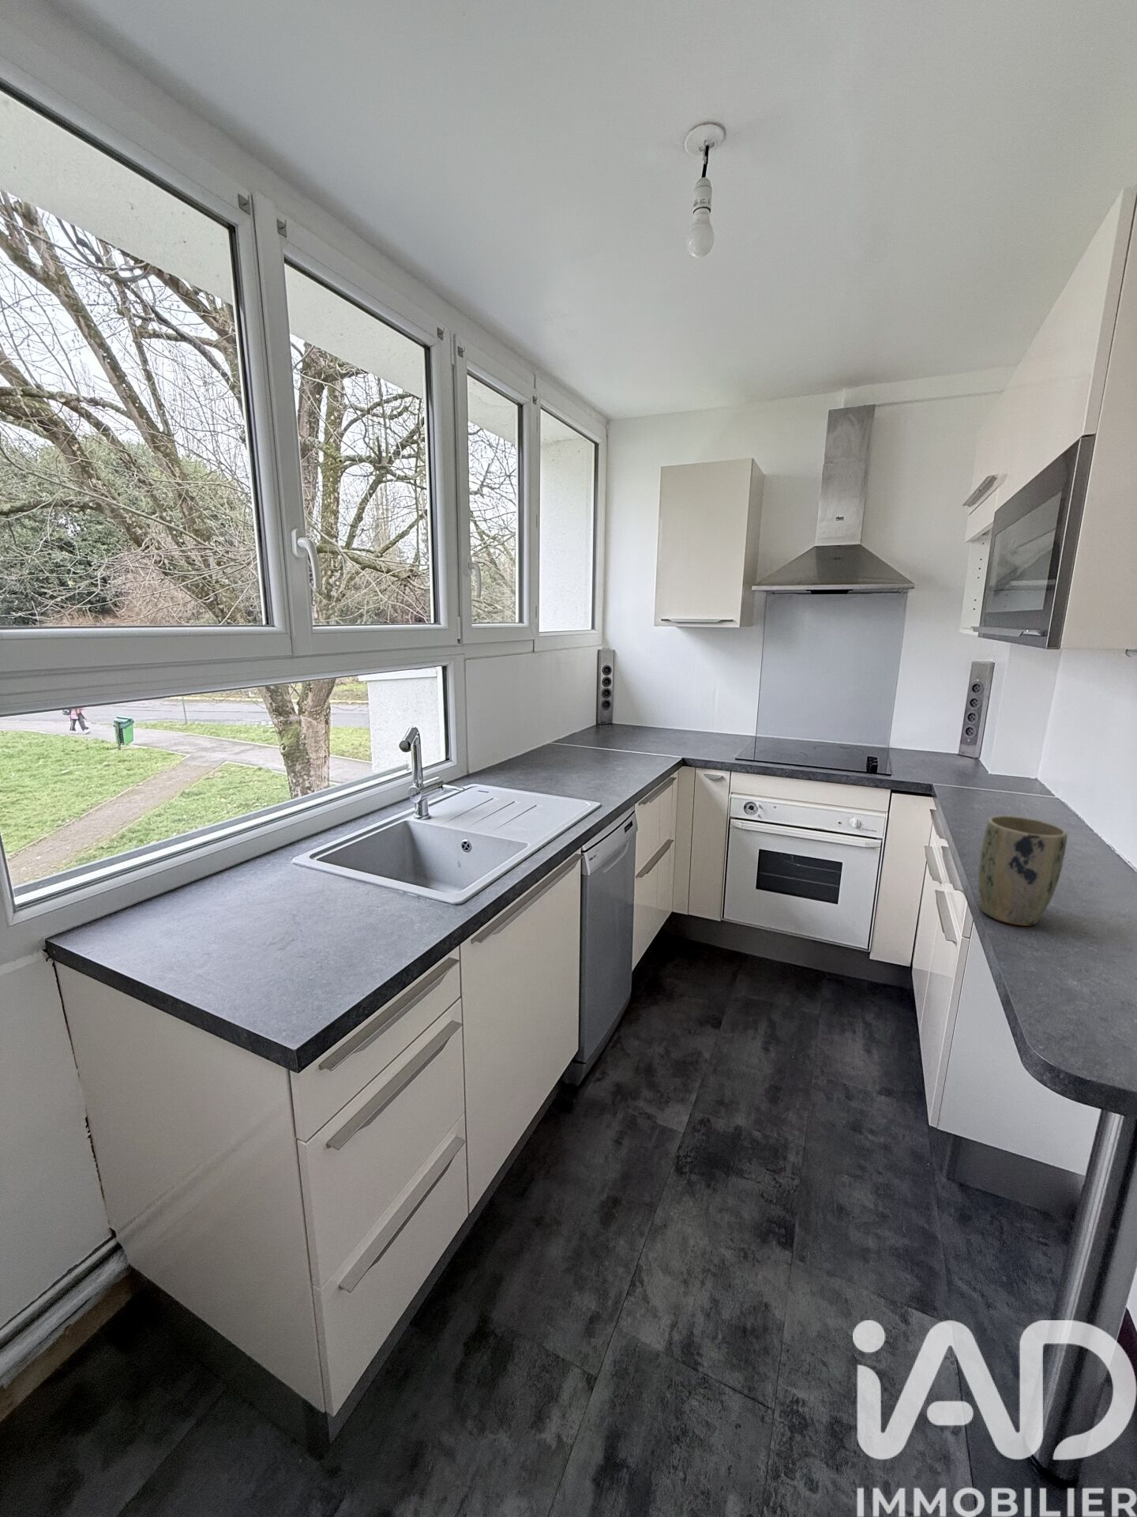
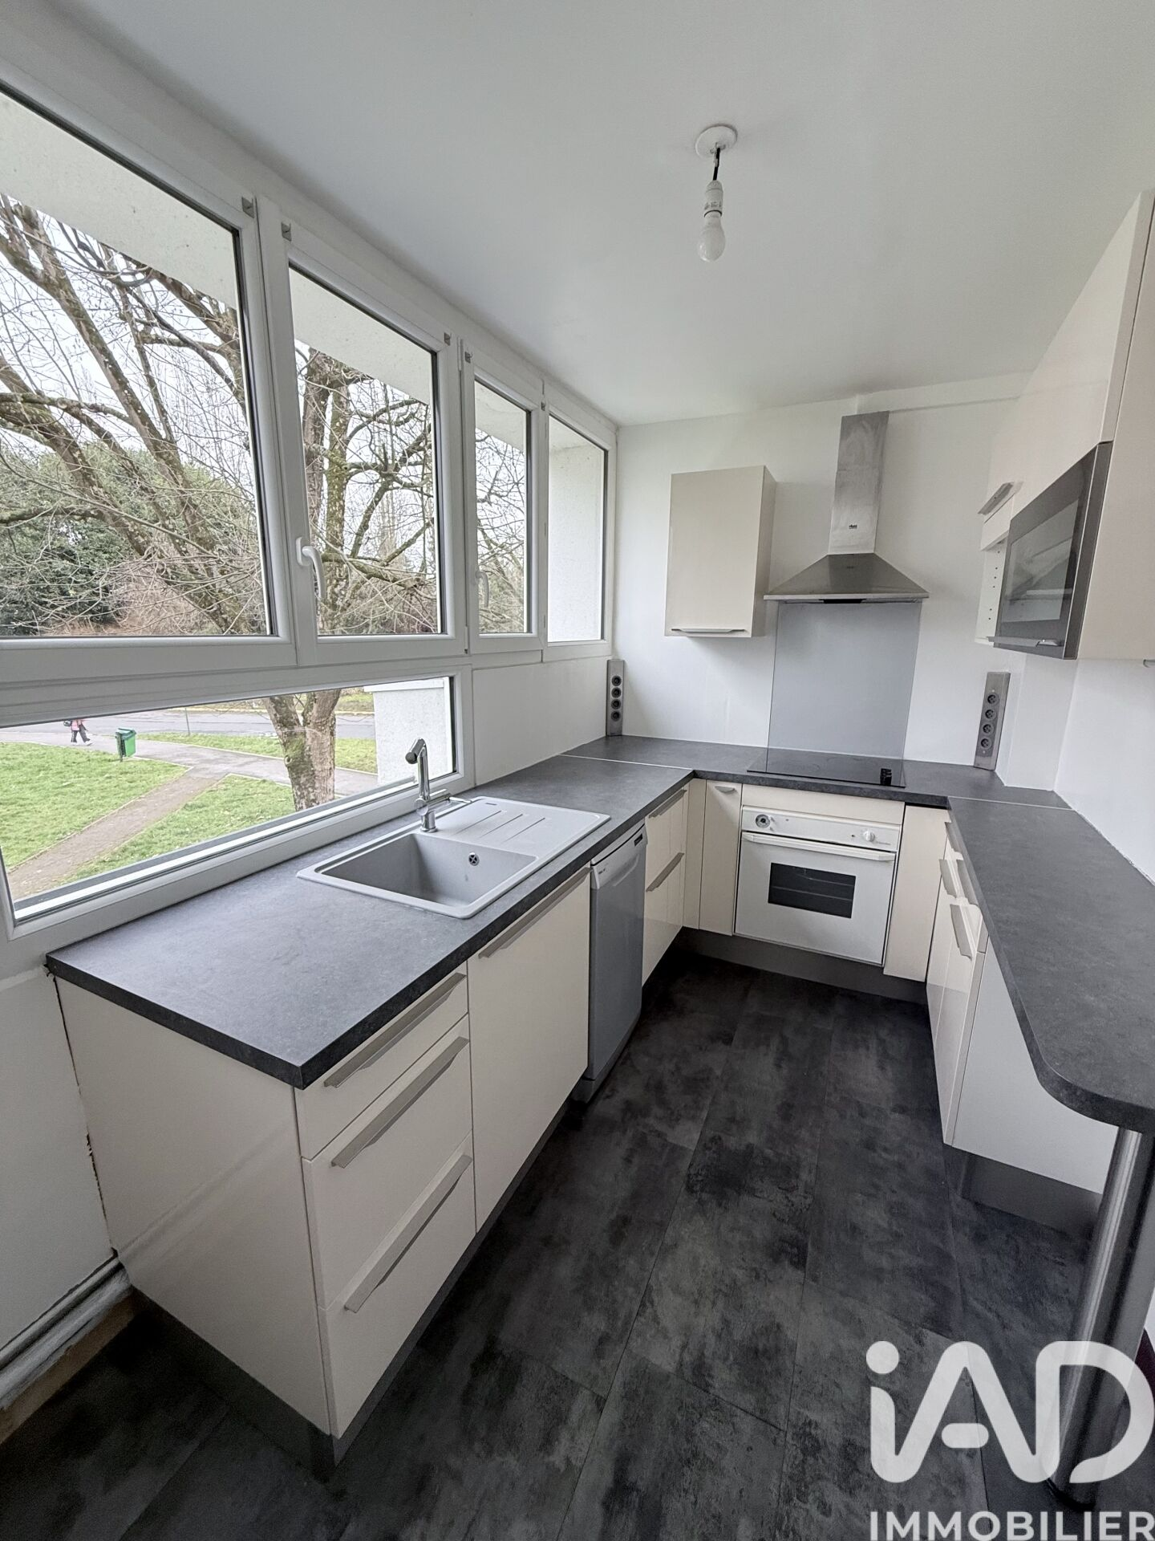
- plant pot [977,815,1068,927]
